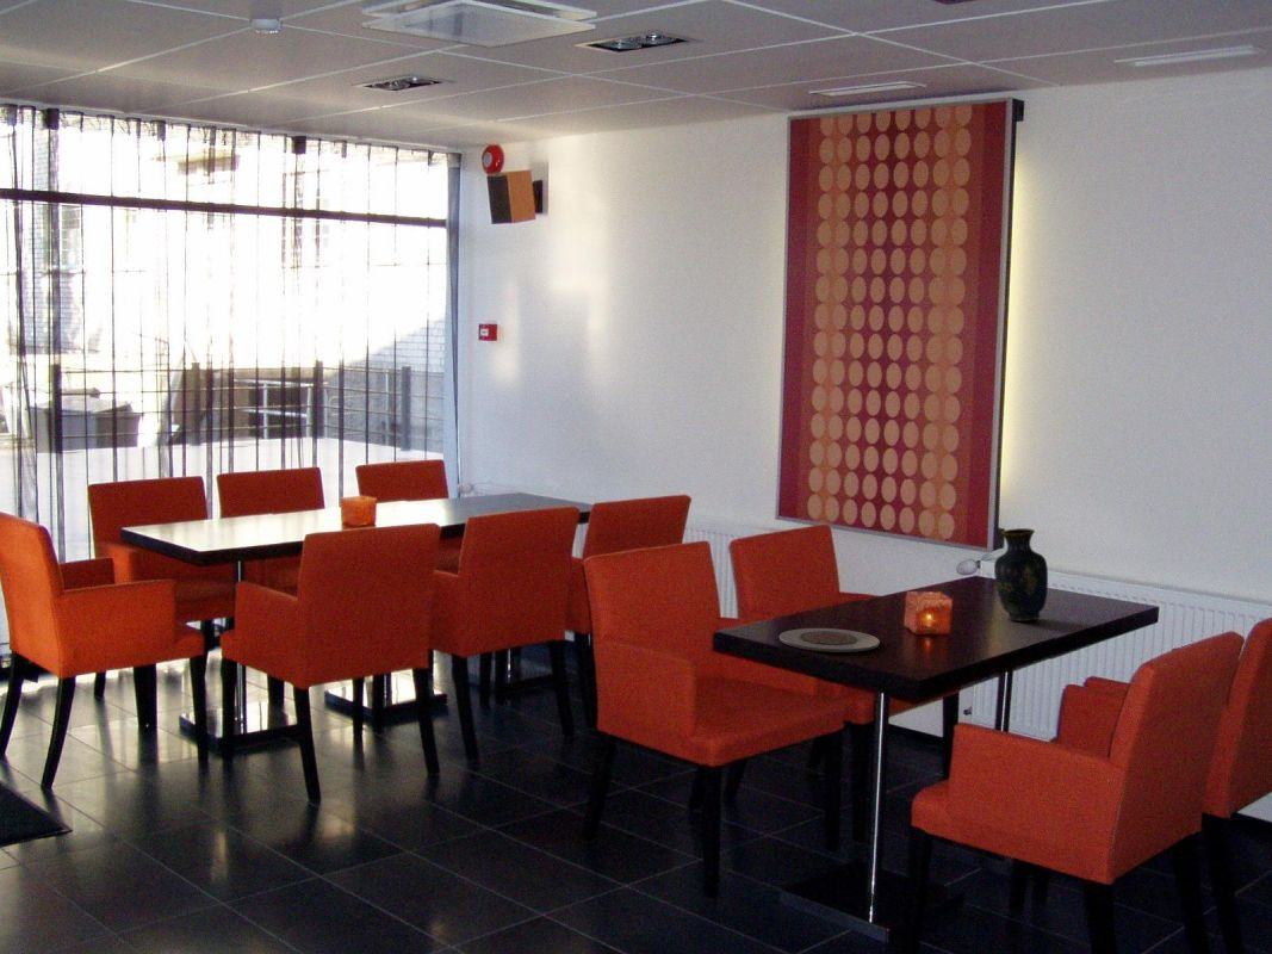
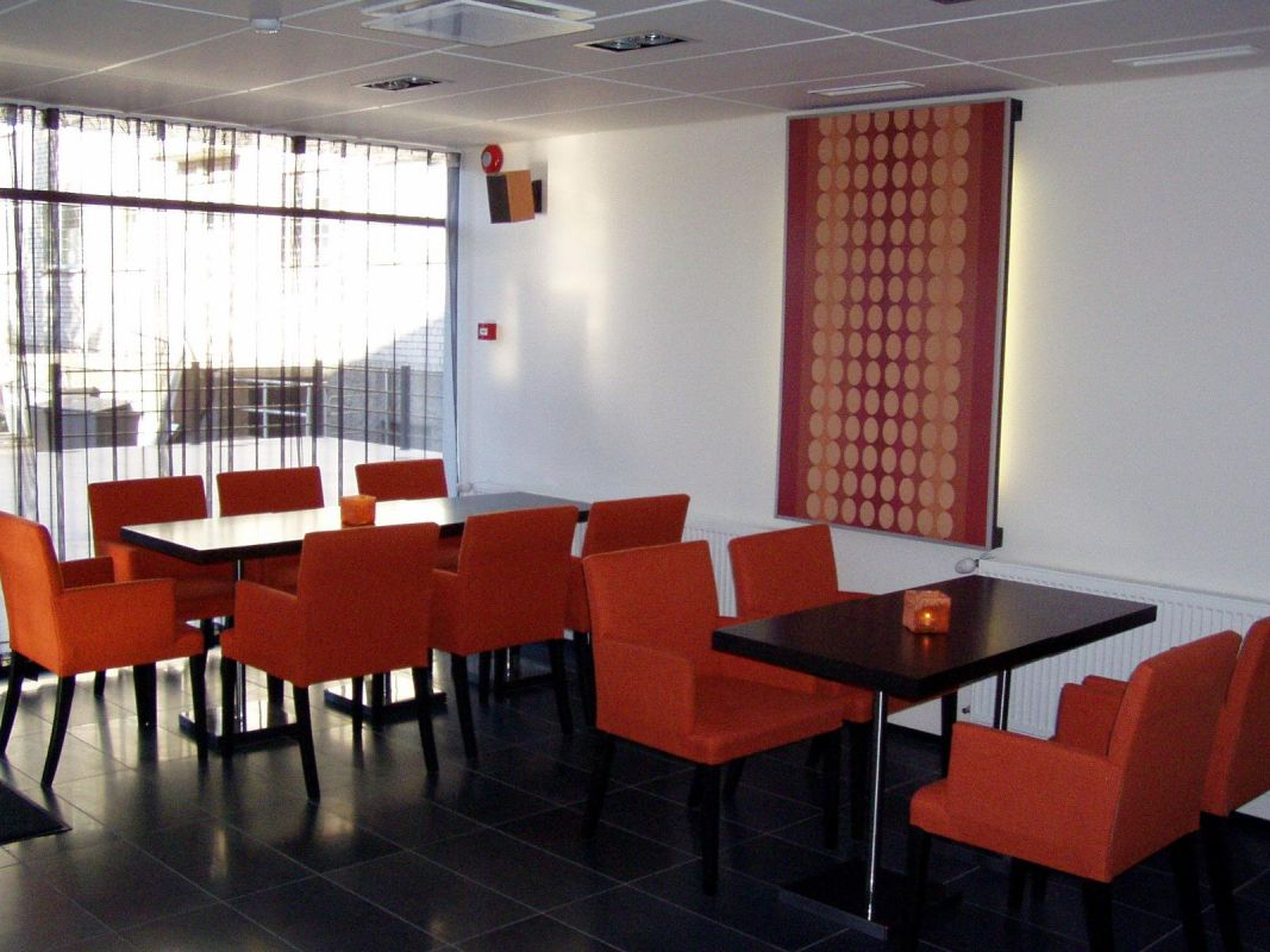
- plate [778,627,881,653]
- vase [993,527,1049,622]
